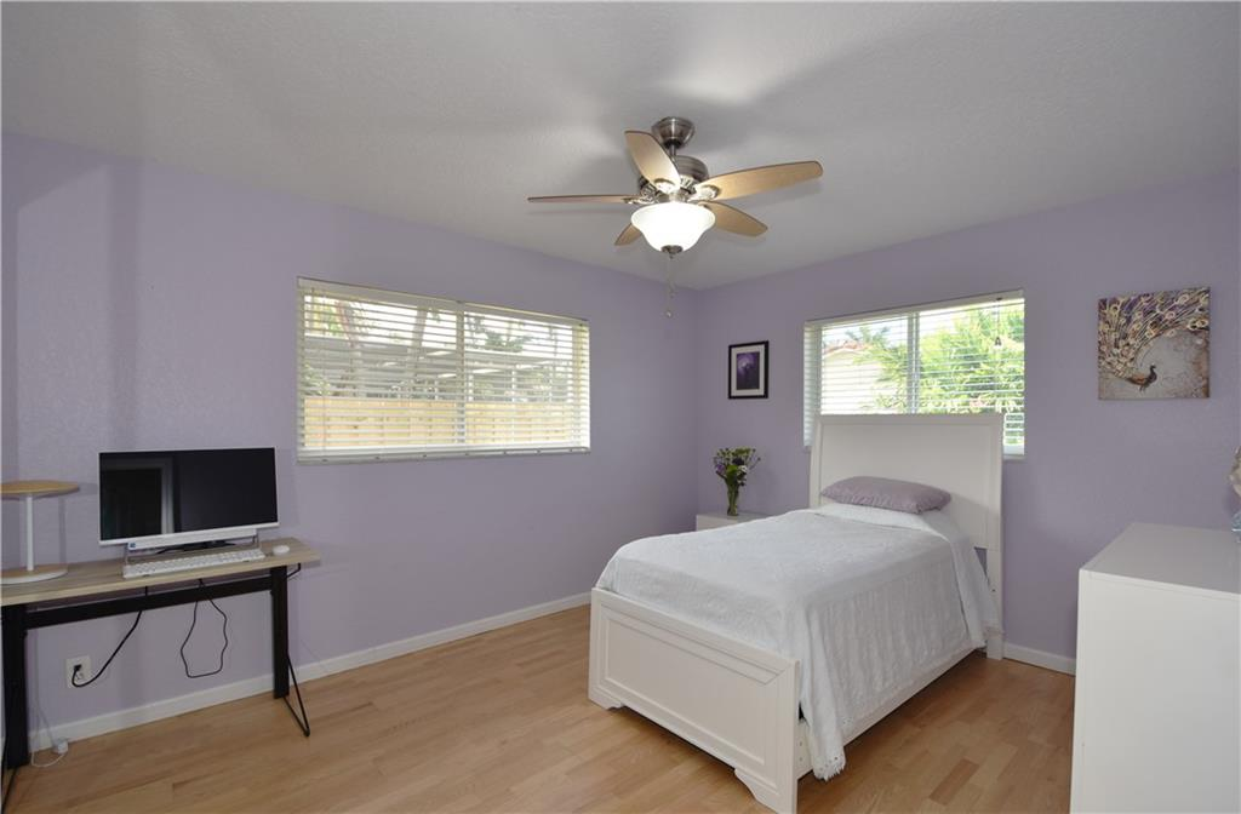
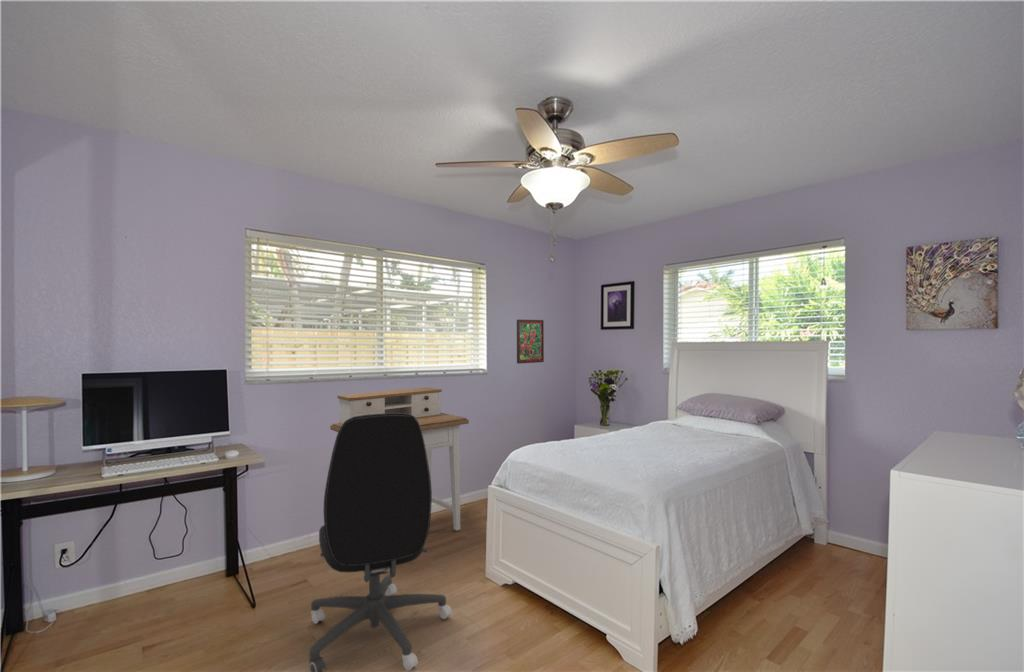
+ desk [329,386,470,532]
+ office chair [309,413,453,672]
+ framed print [516,319,545,365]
